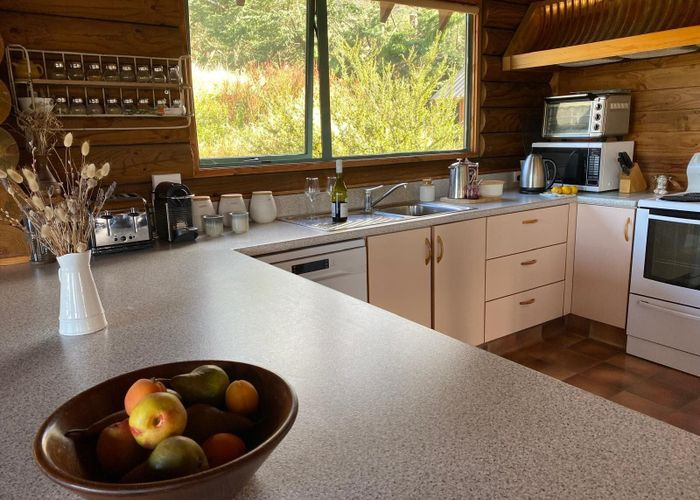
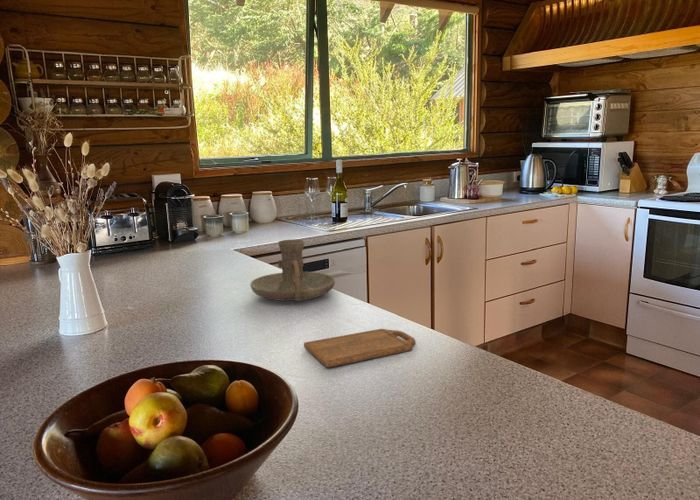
+ candle holder [249,238,336,302]
+ cutting board [303,328,416,368]
